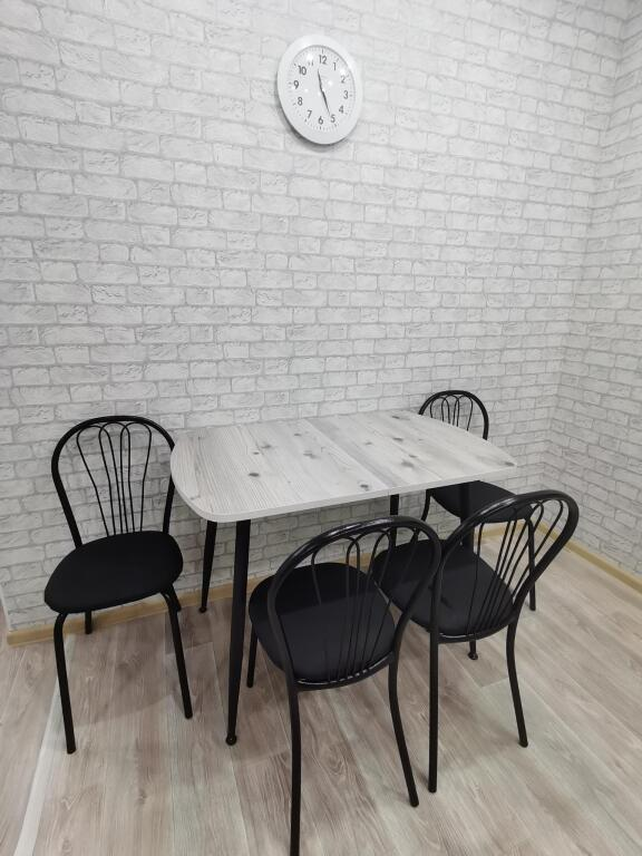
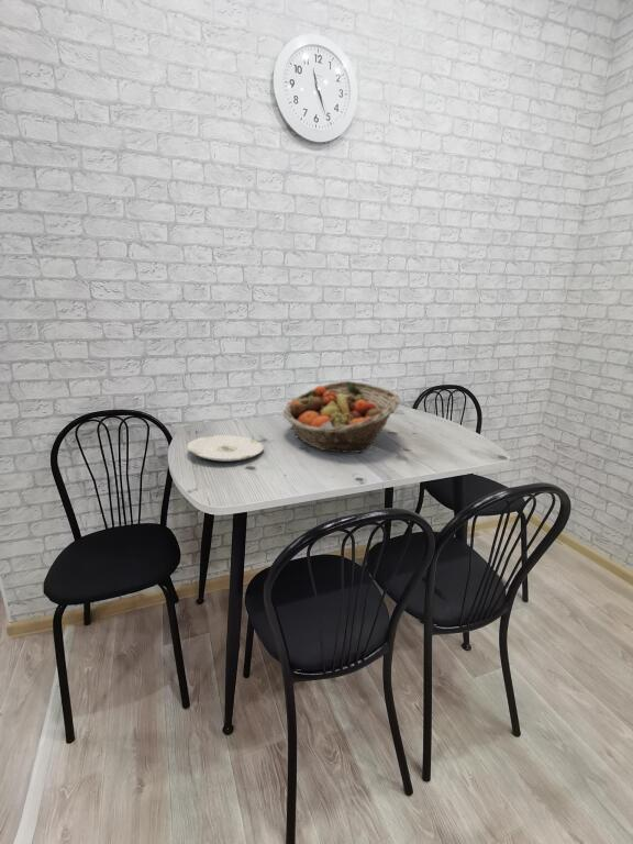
+ plate [187,434,265,463]
+ fruit basket [282,380,401,454]
